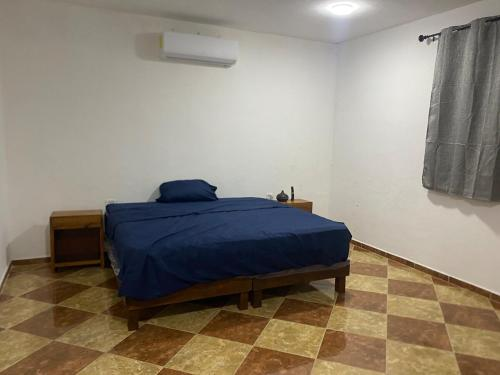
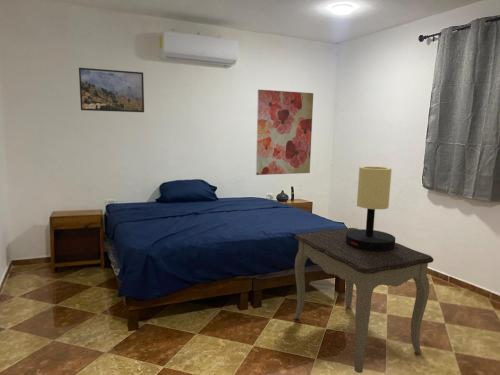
+ wall art [255,89,314,176]
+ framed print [78,67,145,113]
+ side table [293,227,434,374]
+ table lamp [346,165,396,252]
